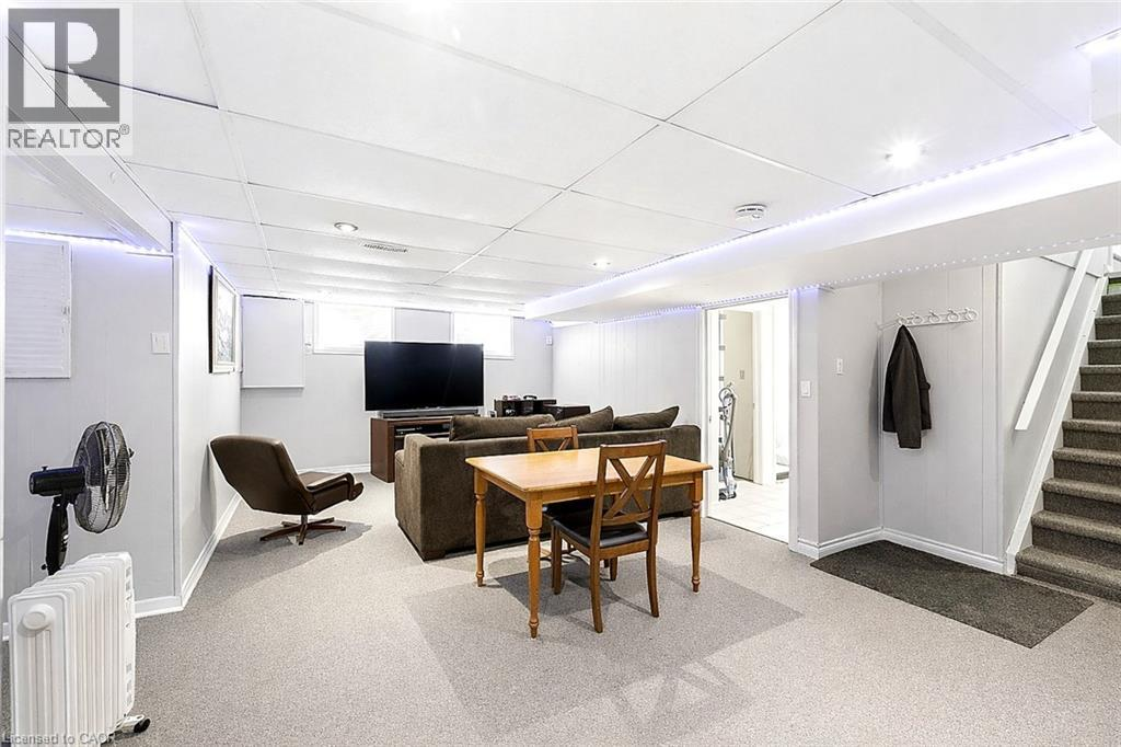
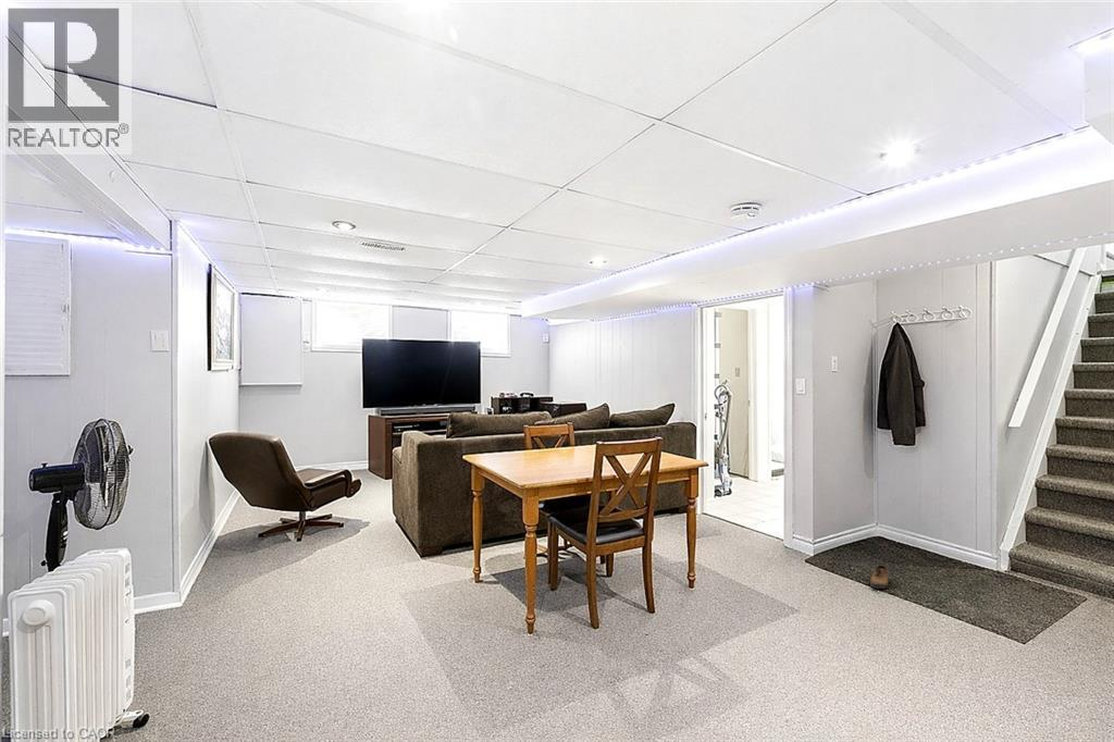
+ shoe [869,565,890,590]
